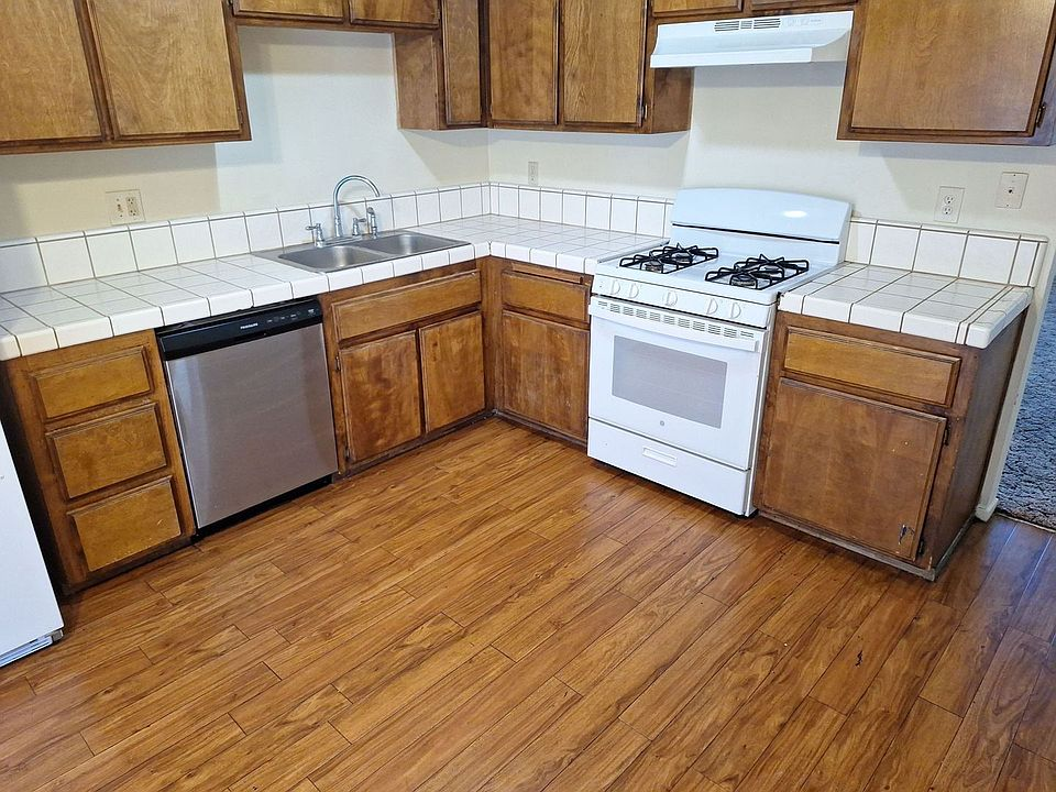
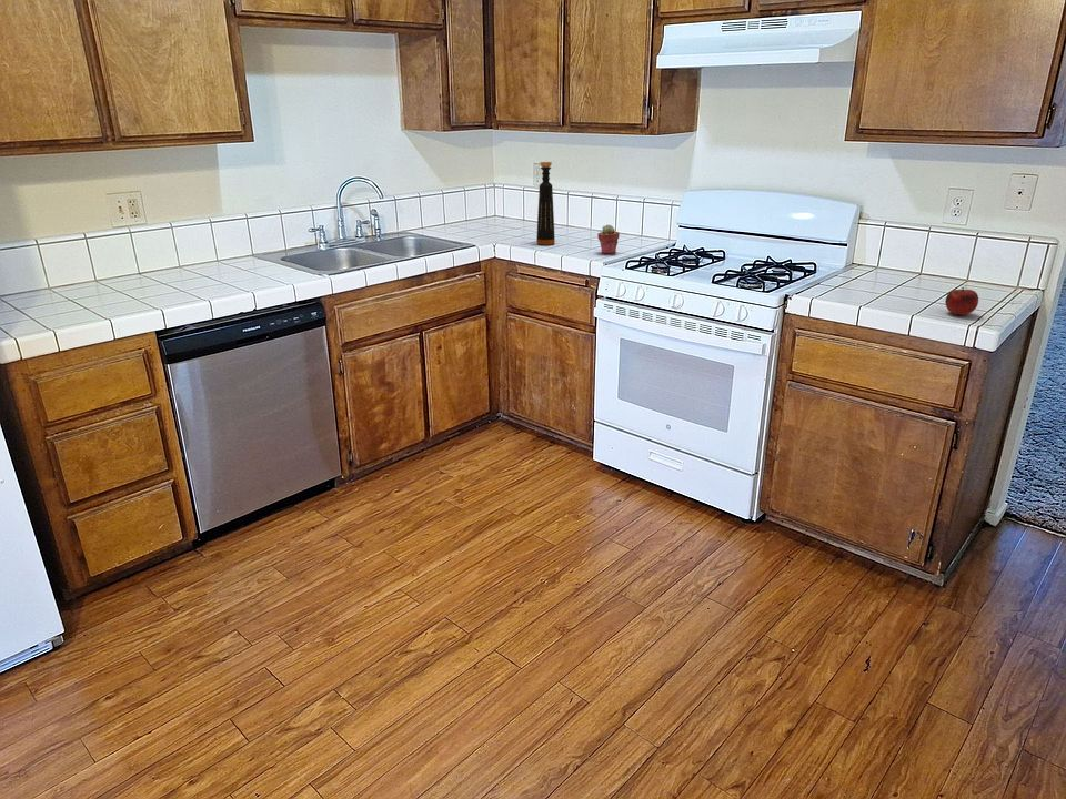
+ bottle [535,161,556,246]
+ fruit [944,286,979,316]
+ potted succulent [596,224,621,255]
